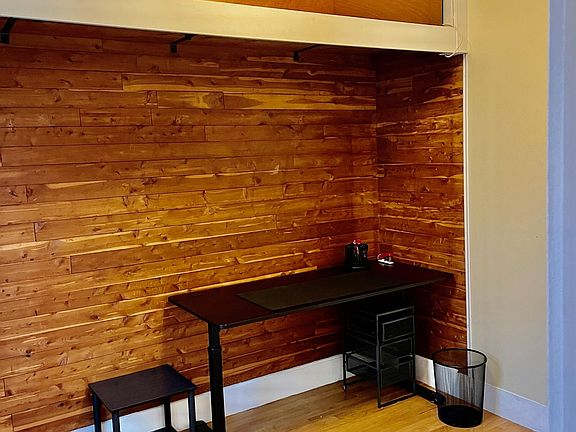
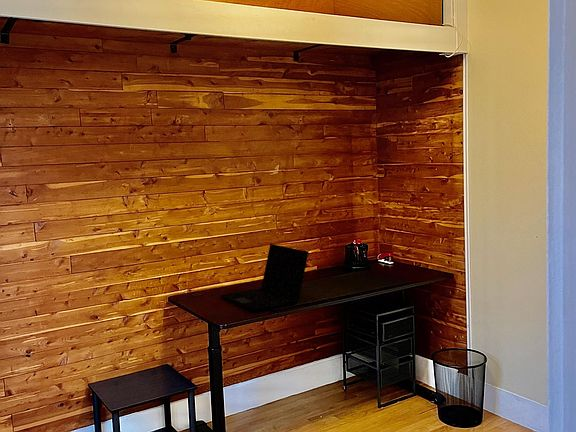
+ laptop [219,243,309,312]
